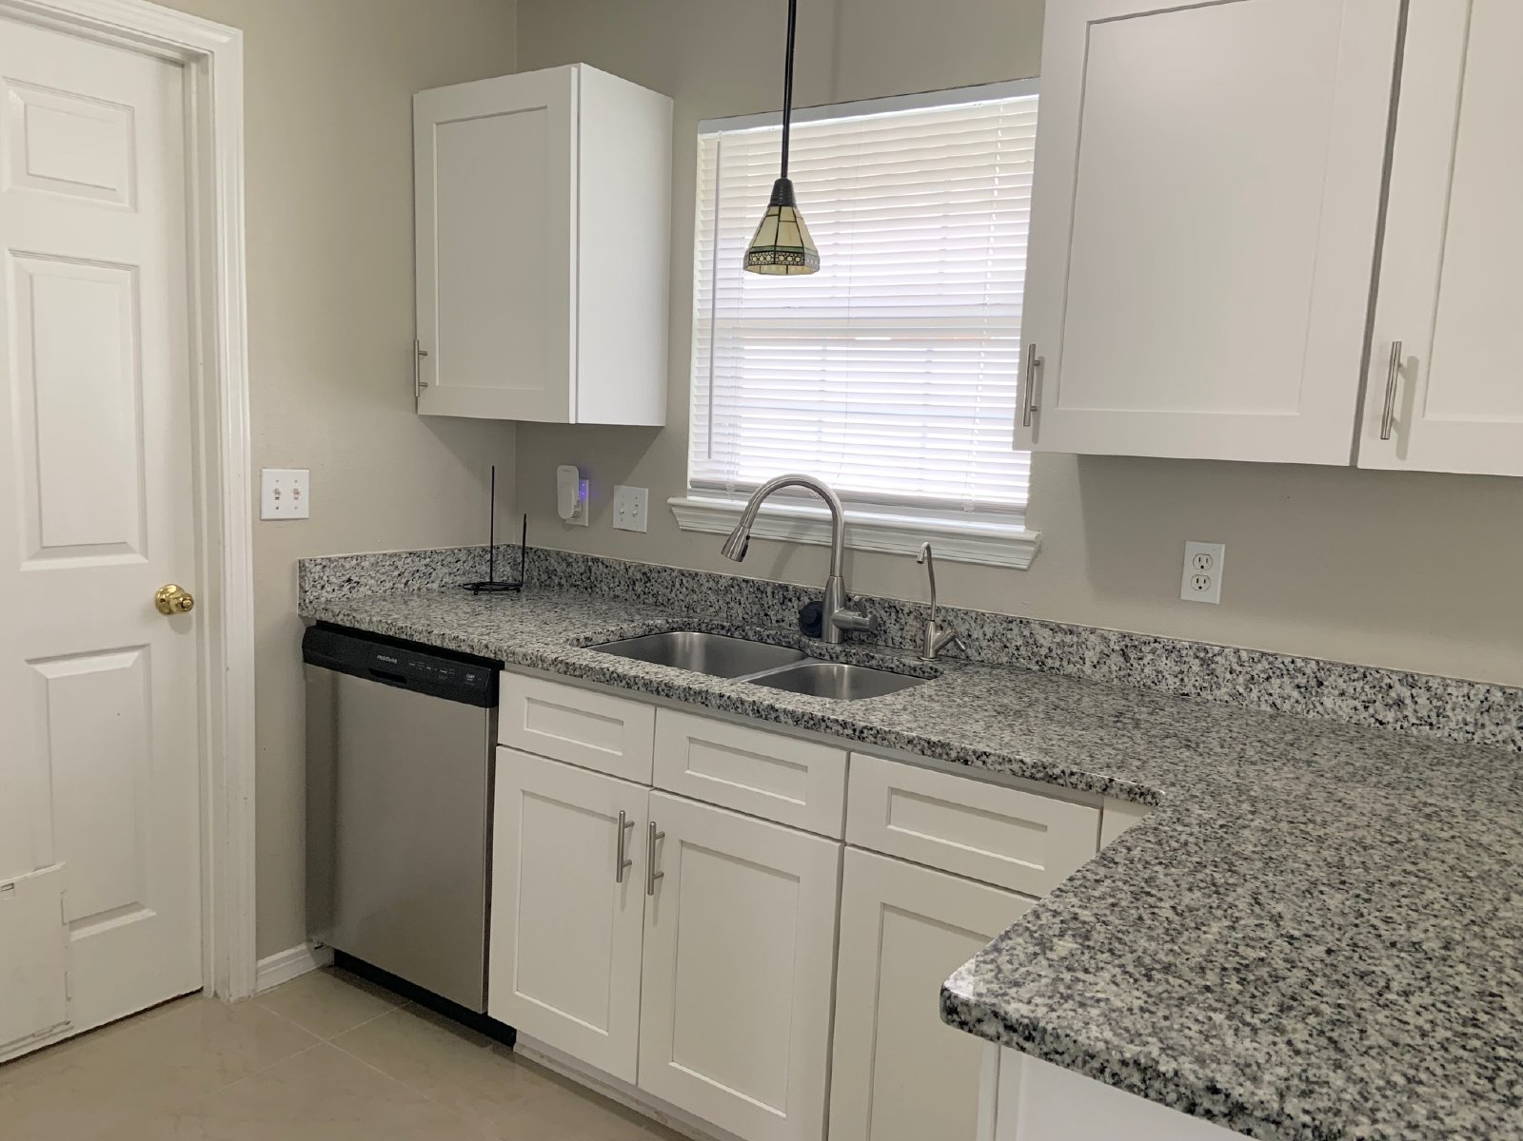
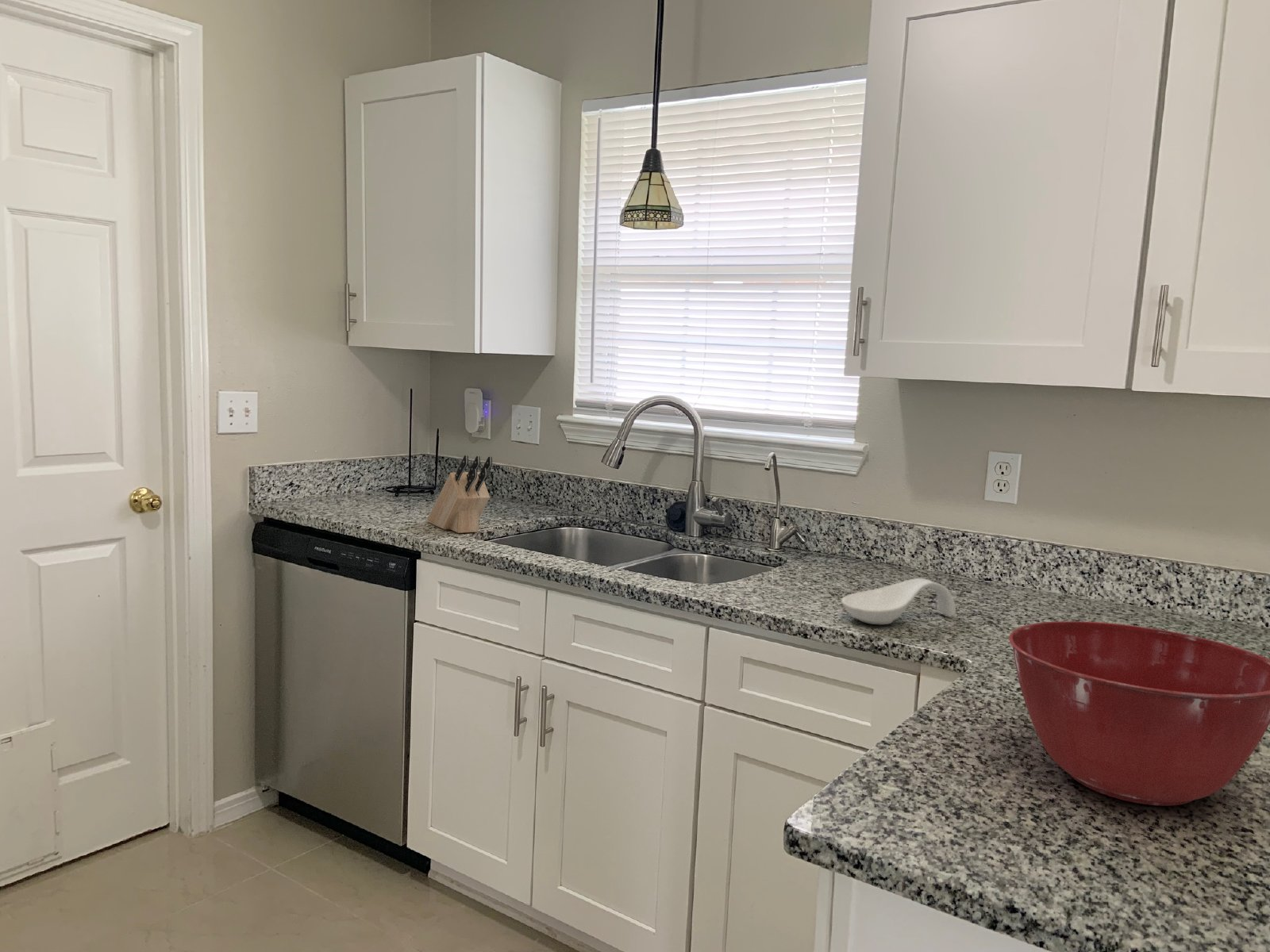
+ mixing bowl [1008,620,1270,807]
+ knife block [426,455,493,534]
+ spoon rest [841,578,956,625]
